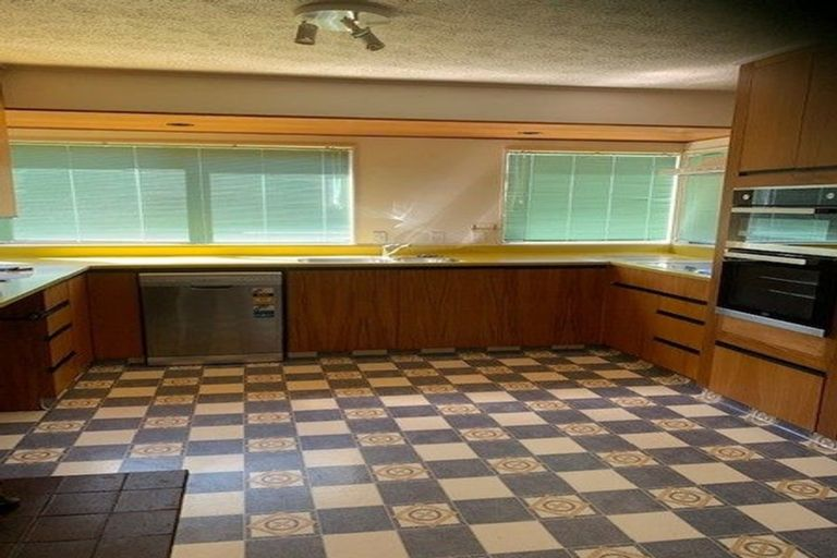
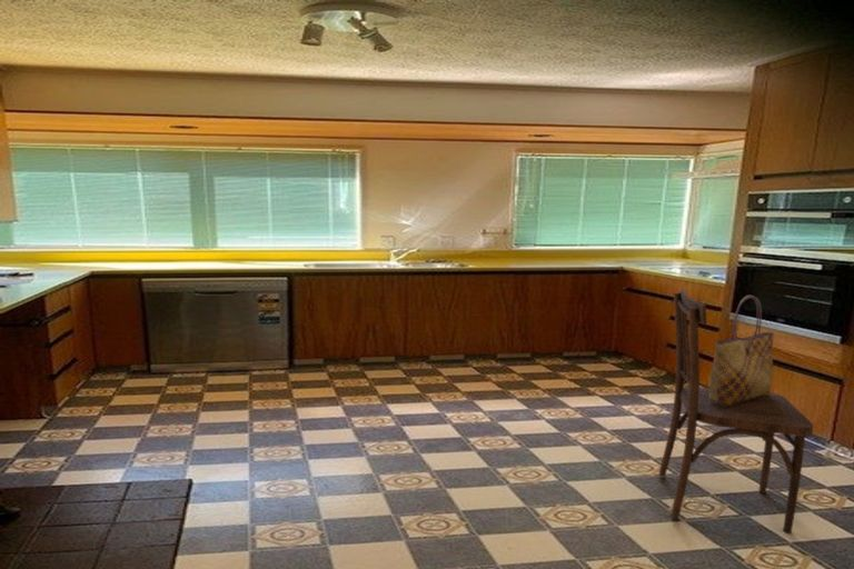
+ dining chair [657,287,815,535]
+ tote bag [708,295,775,406]
